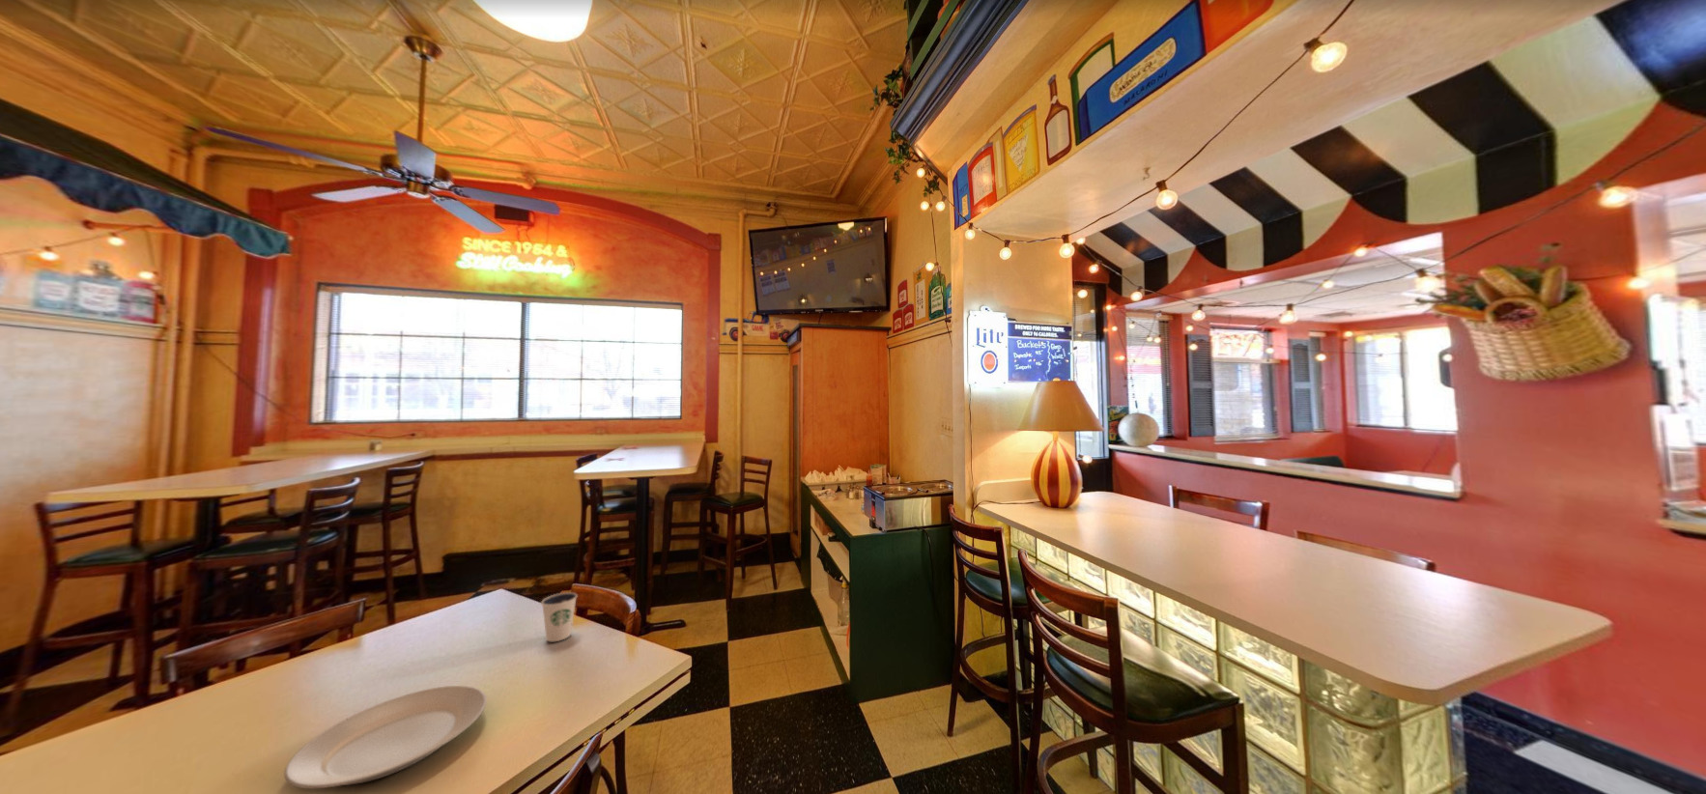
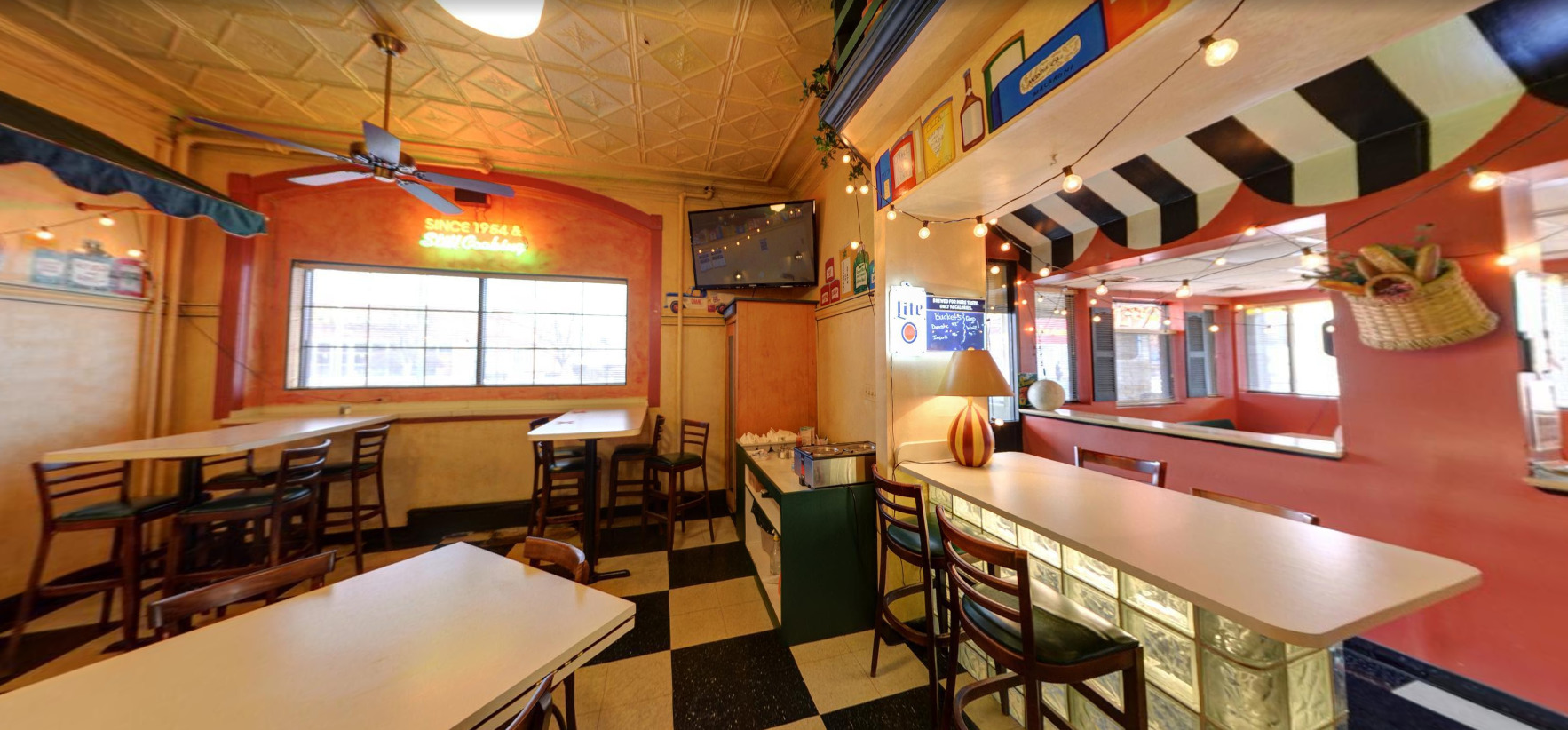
- plate [283,685,487,790]
- dixie cup [540,592,579,643]
